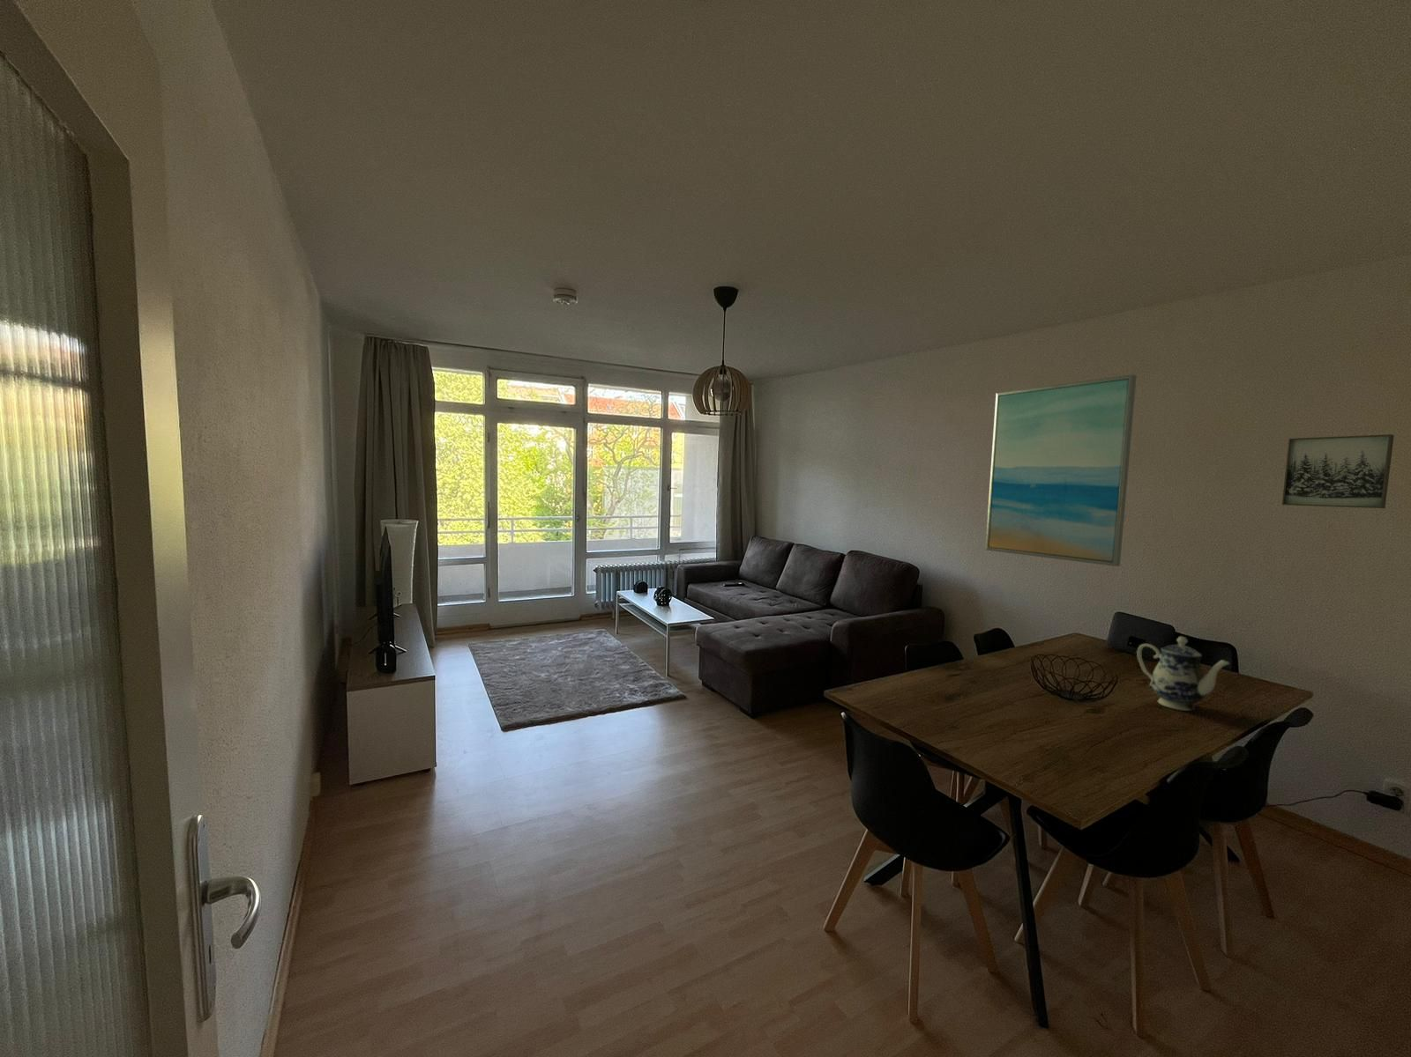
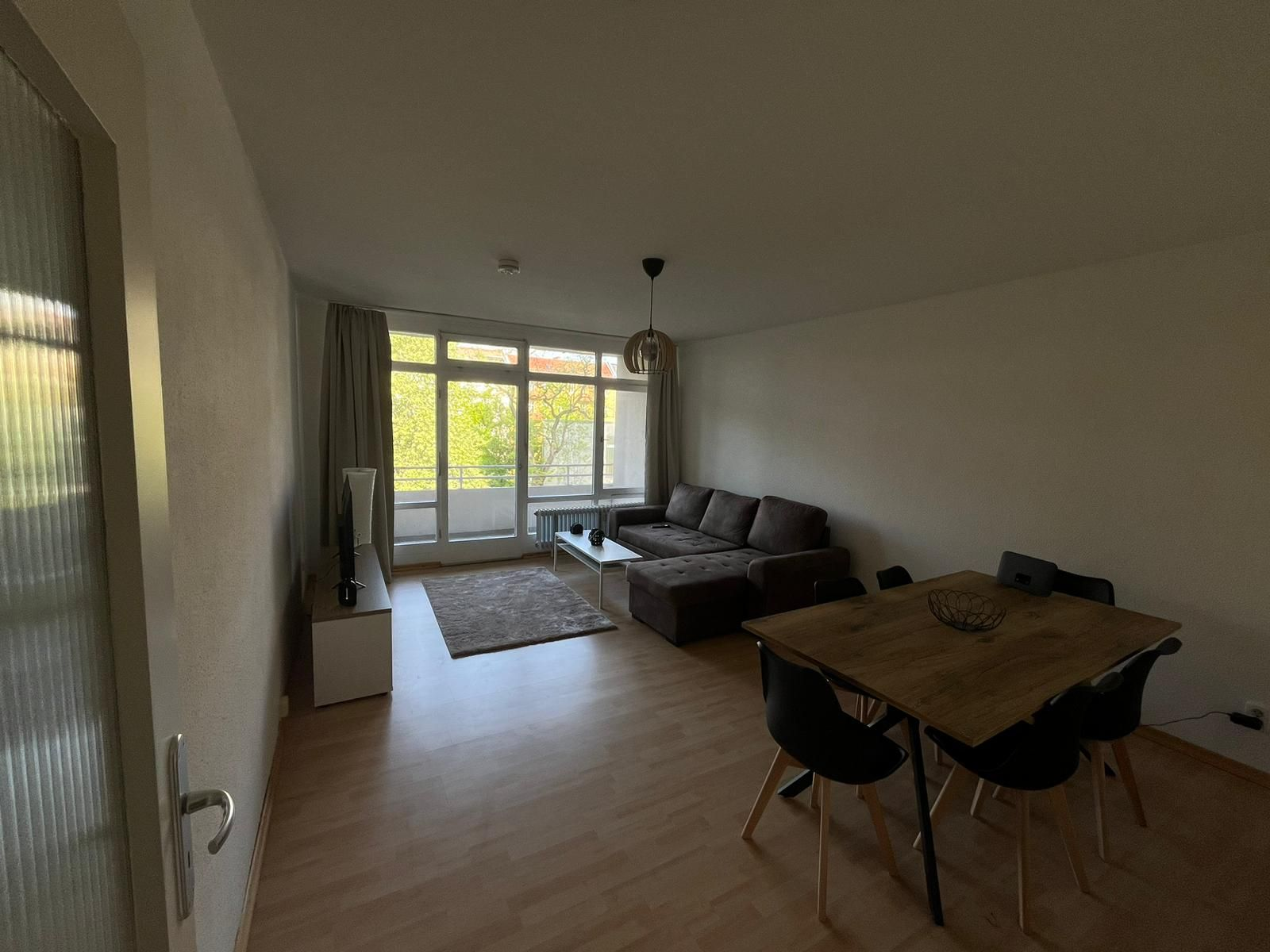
- teapot [1135,636,1230,712]
- wall art [984,373,1138,567]
- wall art [1281,433,1395,510]
